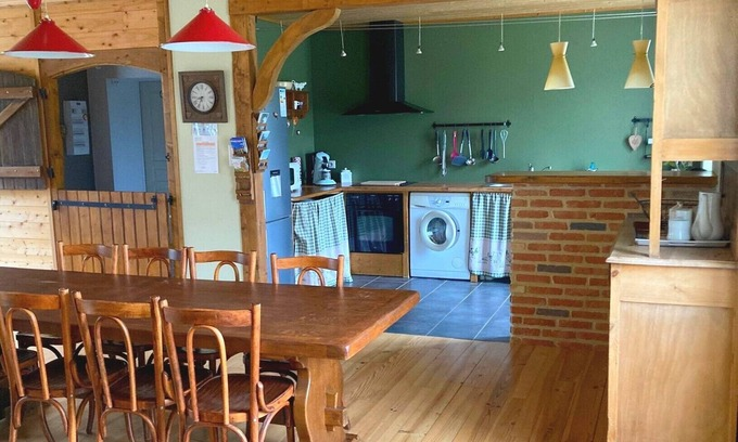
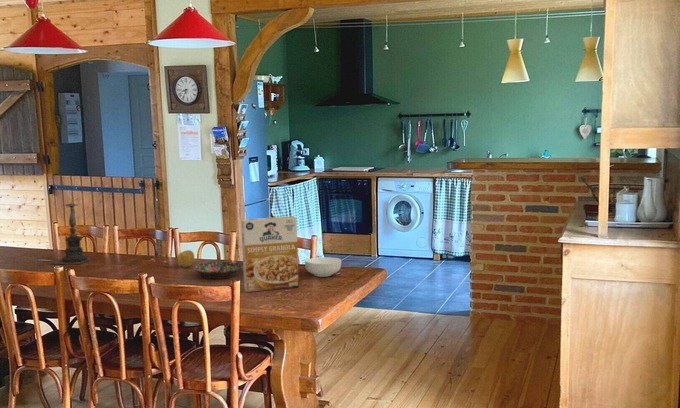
+ apple [177,249,195,268]
+ bowl [192,260,243,280]
+ candle holder [50,199,92,265]
+ cereal bowl [304,256,342,278]
+ cereal box [240,215,300,293]
